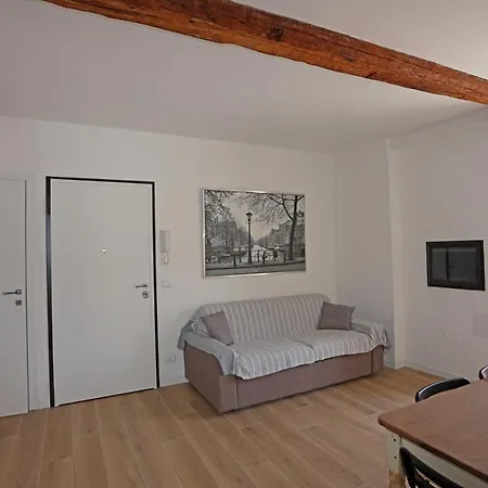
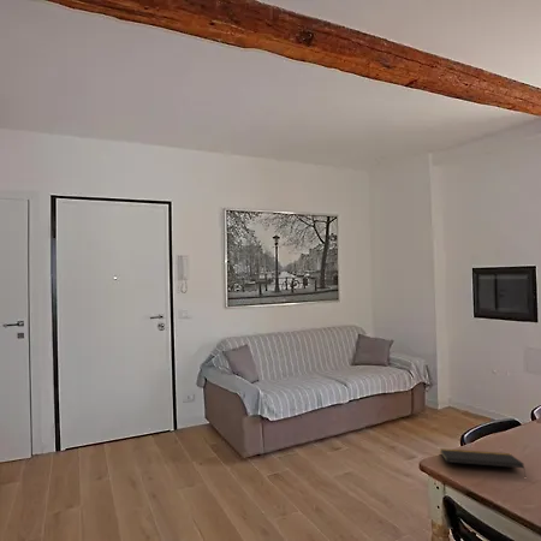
+ notepad [439,447,527,476]
